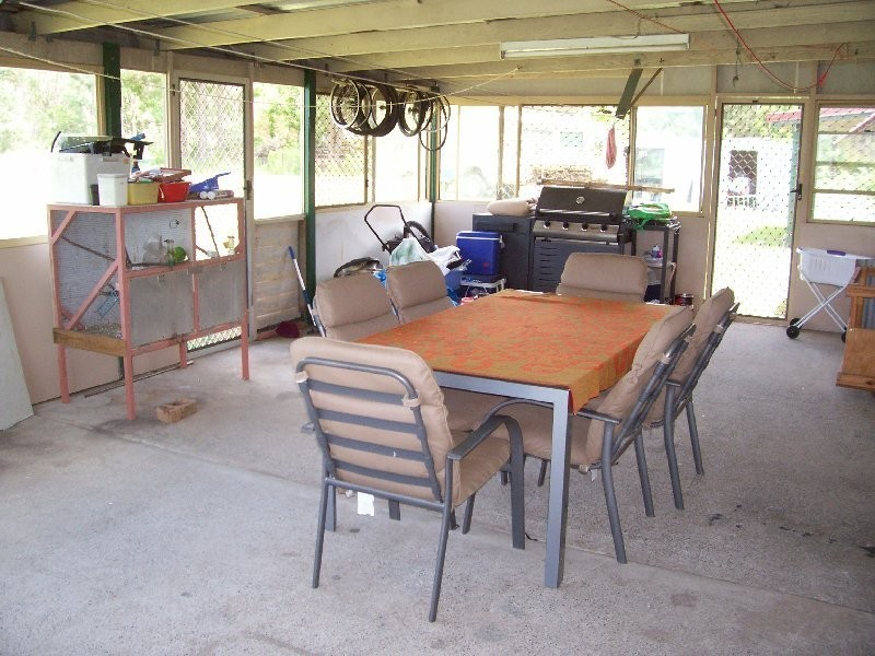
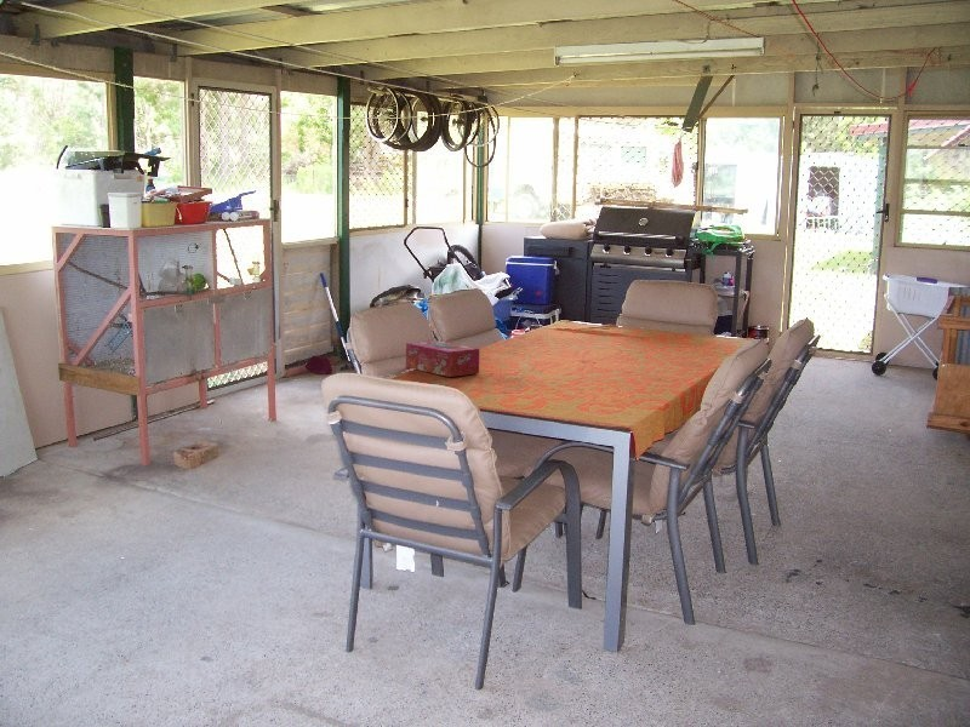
+ tissue box [405,339,480,378]
